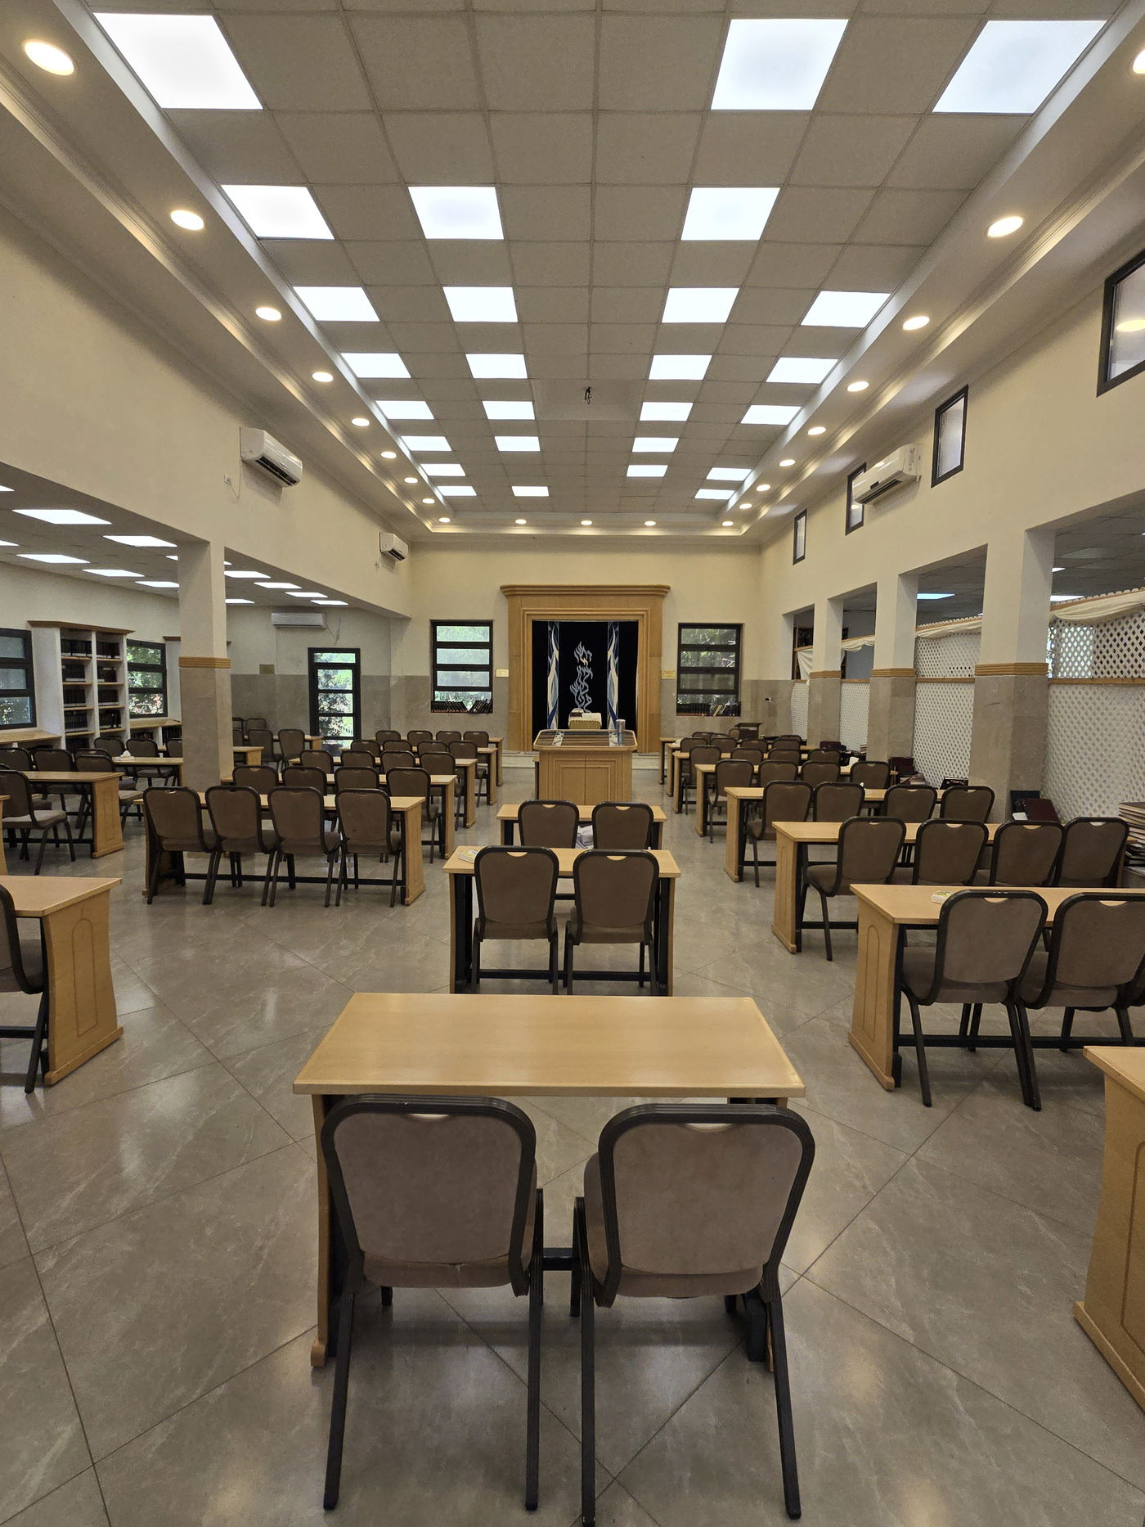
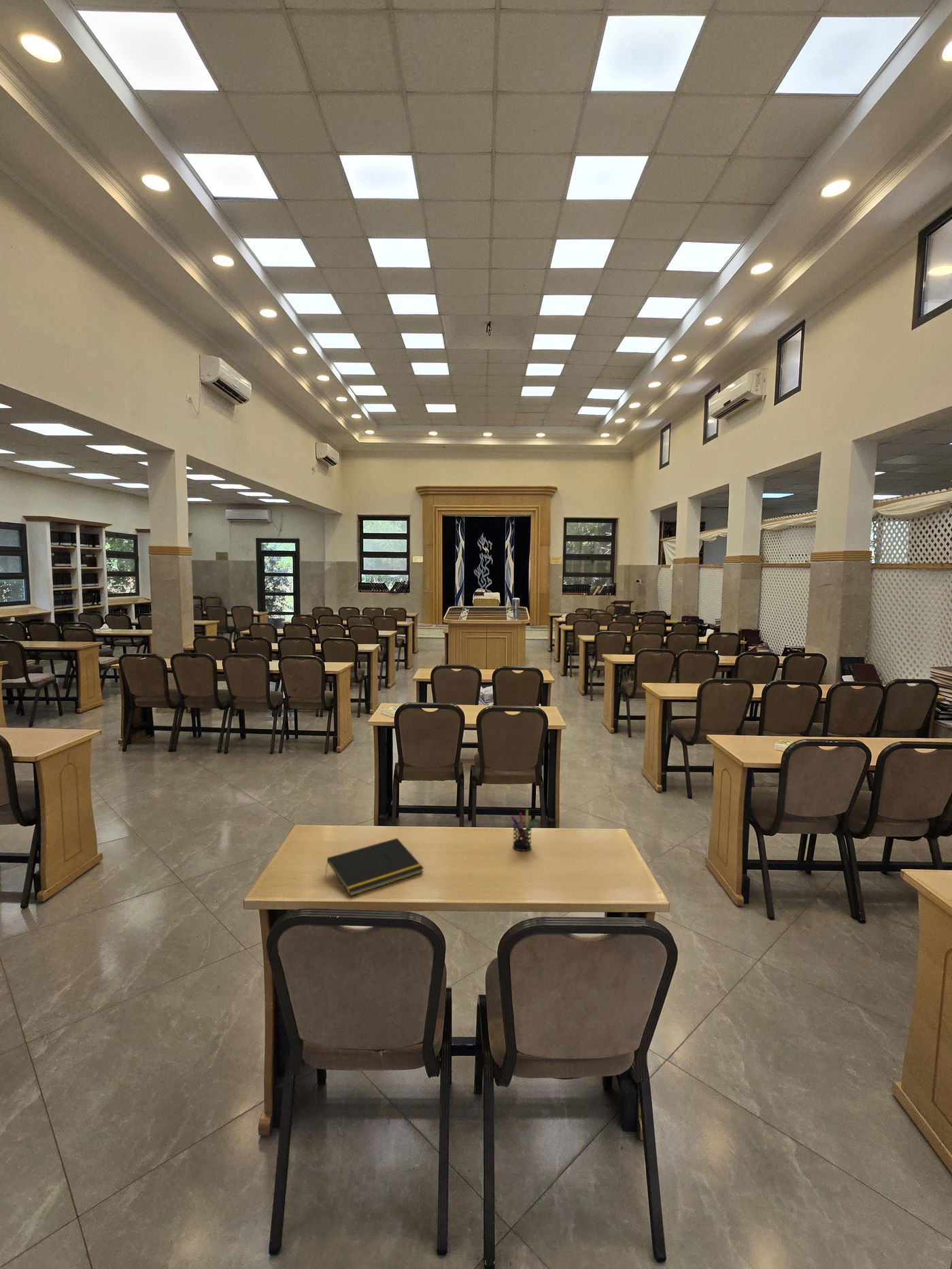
+ pen holder [510,809,537,851]
+ notepad [324,837,424,897]
